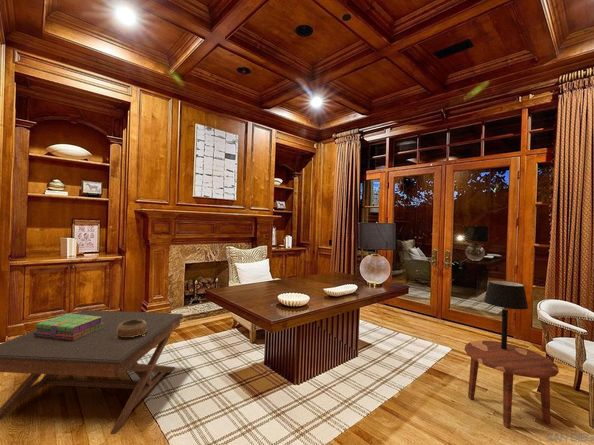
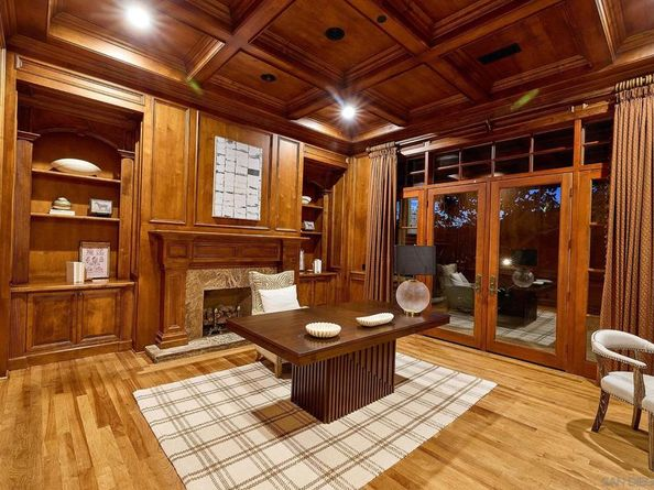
- stack of books [33,313,104,340]
- decorative bowl [115,320,147,338]
- coffee table [0,309,184,435]
- table lamp [483,279,529,350]
- side table [464,340,560,428]
